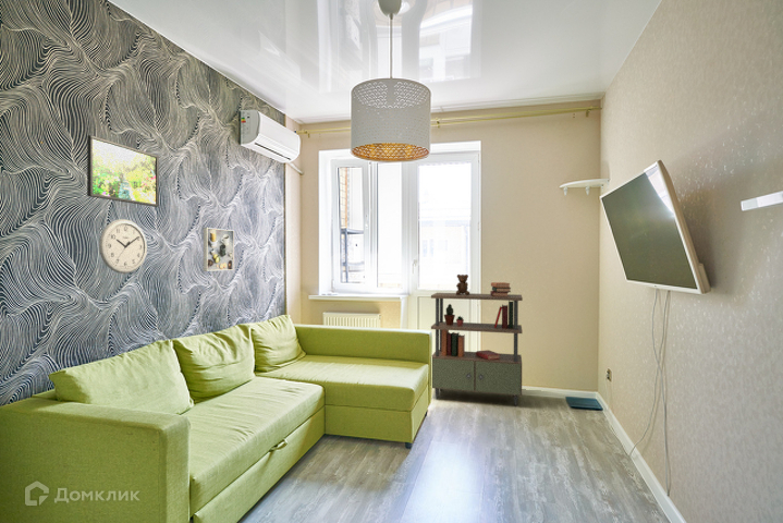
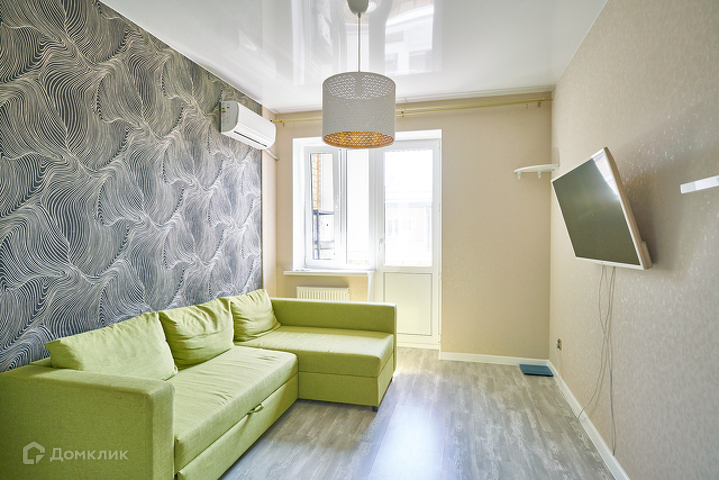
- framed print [203,227,235,272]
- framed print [86,134,160,208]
- wall clock [98,218,148,275]
- shelving unit [430,273,524,406]
